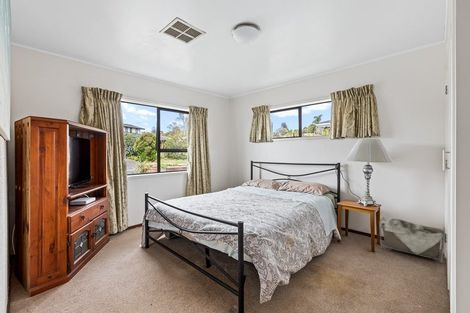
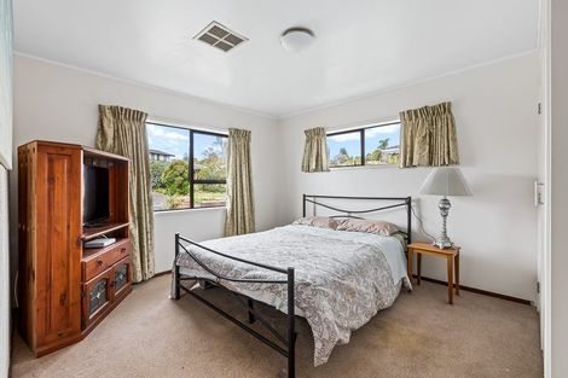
- laundry basket [378,216,446,265]
